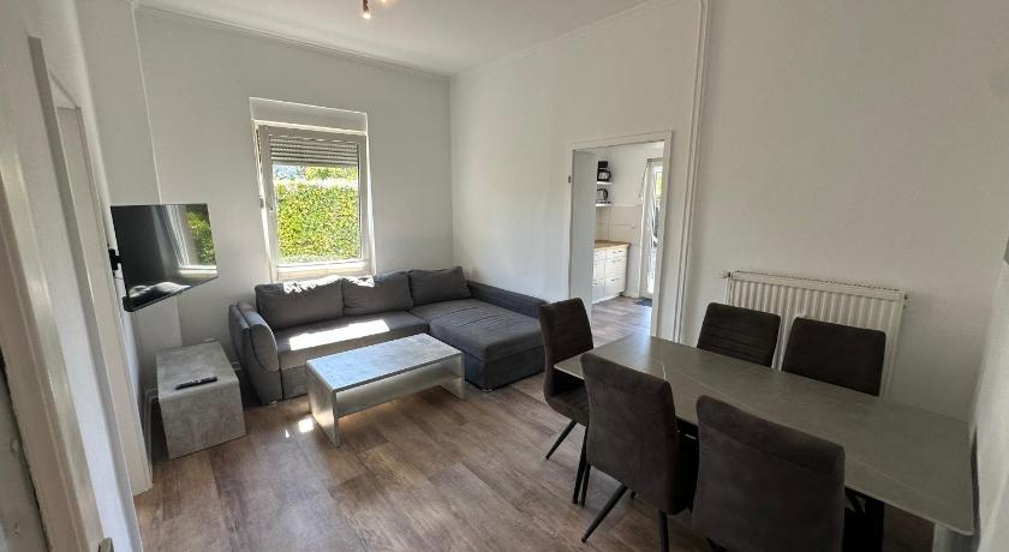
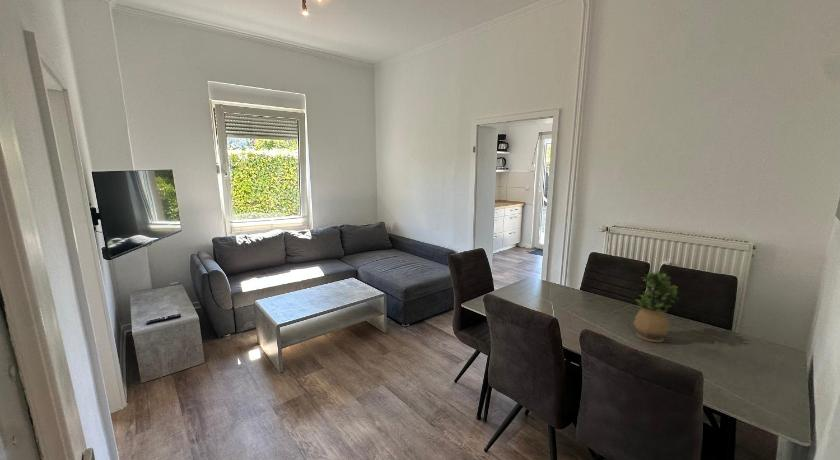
+ potted plant [633,269,679,343]
